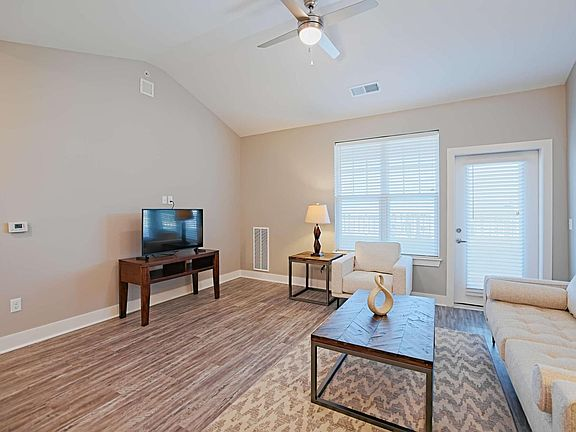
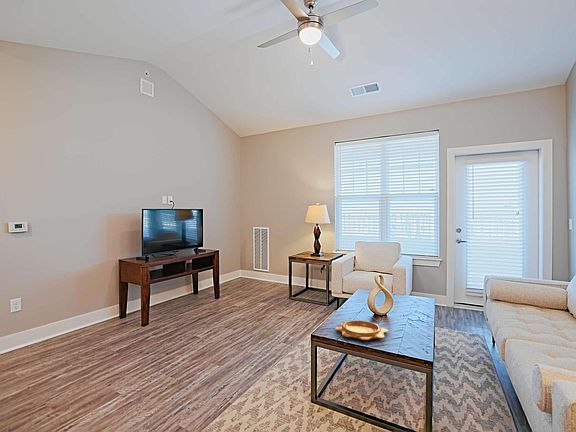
+ decorative bowl [334,319,390,341]
